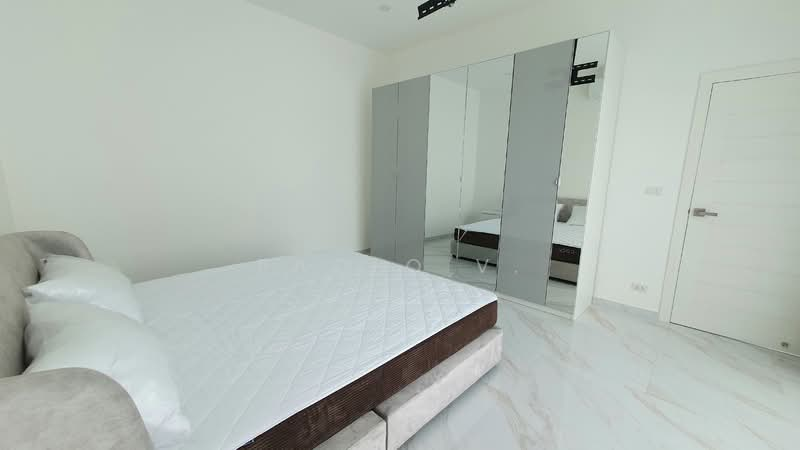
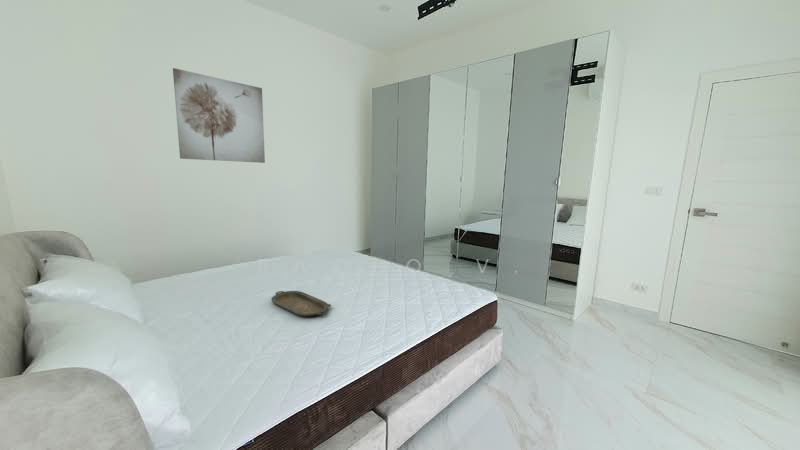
+ serving tray [270,290,332,318]
+ wall art [172,67,266,164]
